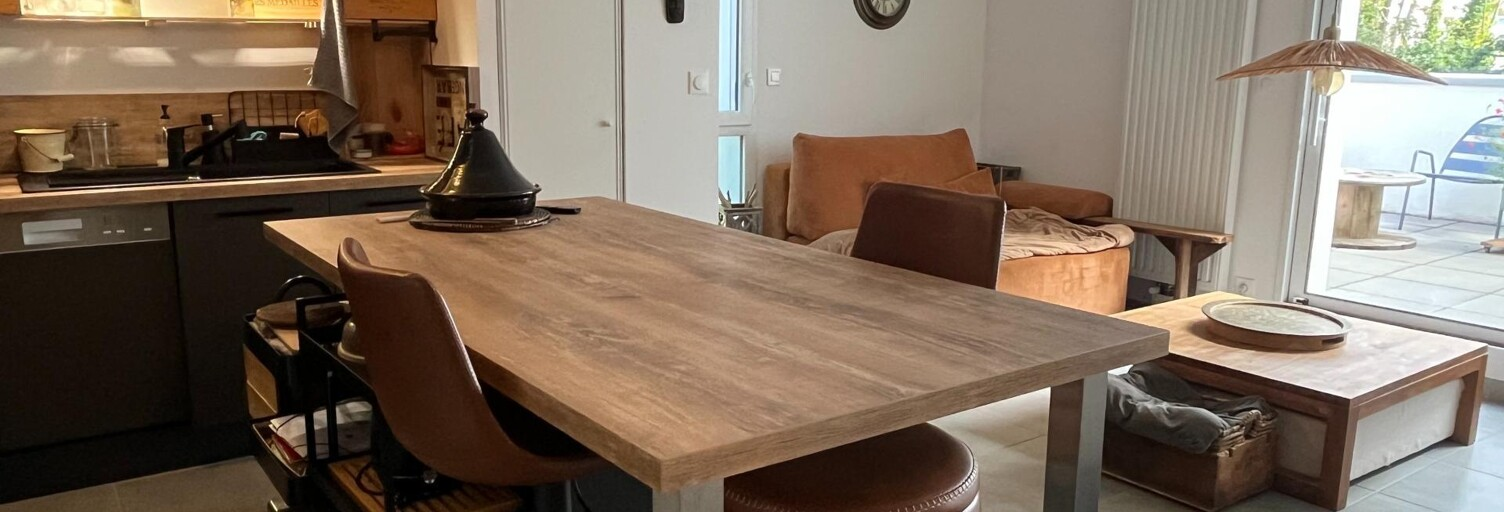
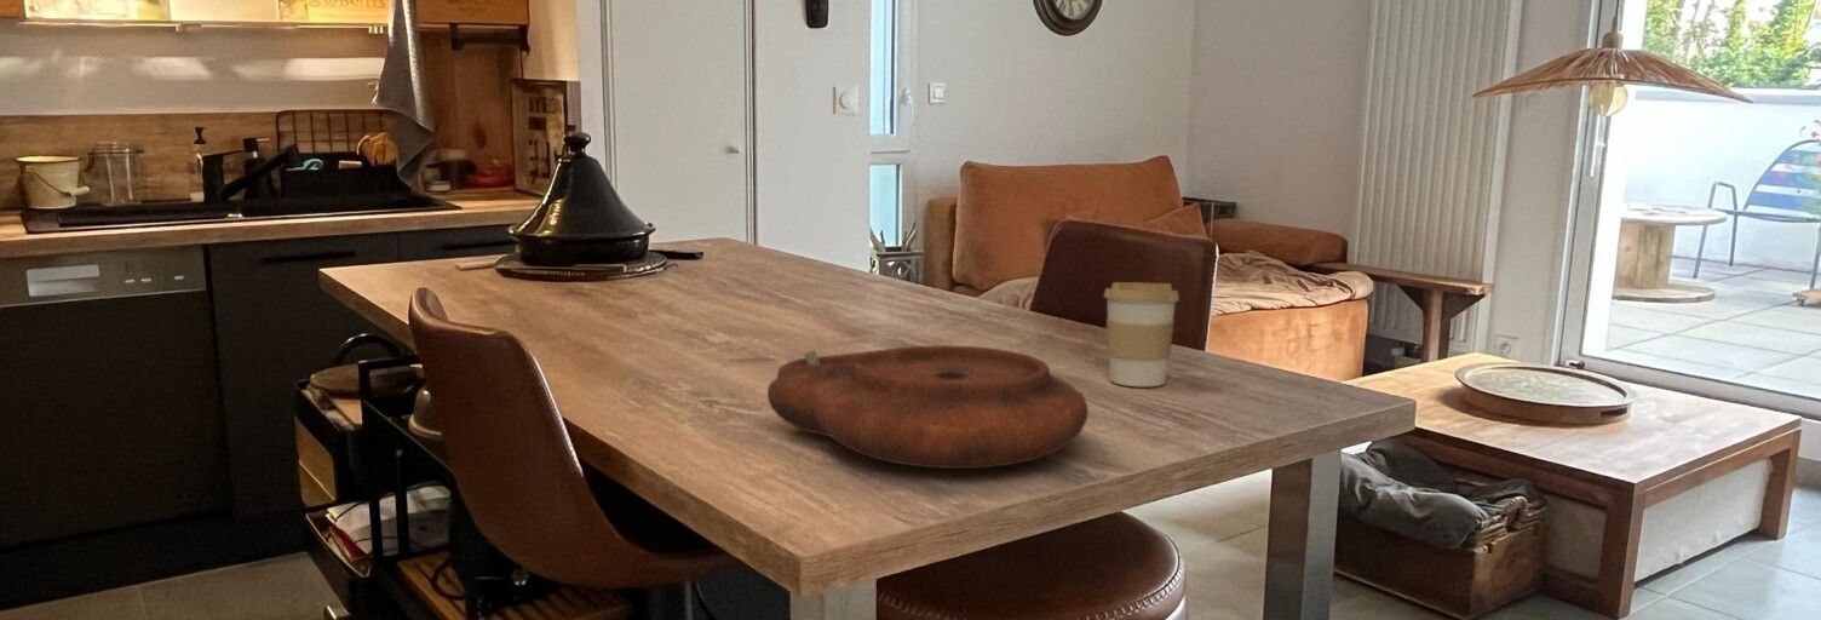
+ plate [766,344,1090,470]
+ coffee cup [1103,281,1181,388]
